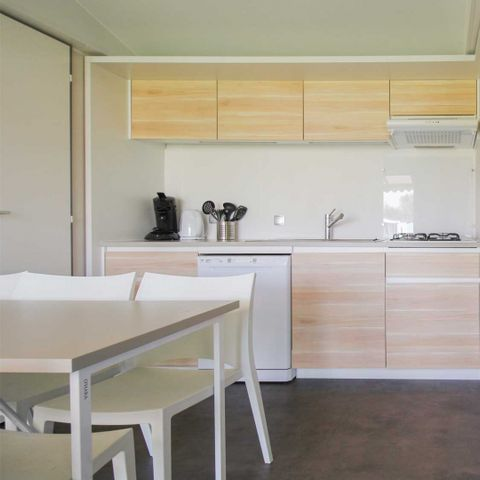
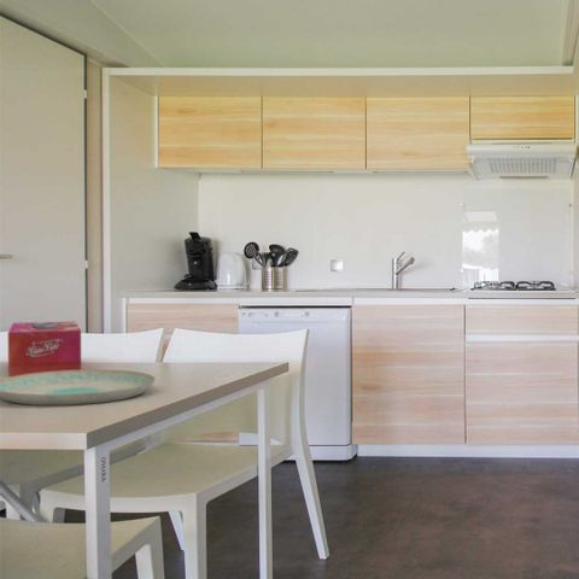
+ tissue box [7,321,82,378]
+ plate [0,369,157,407]
